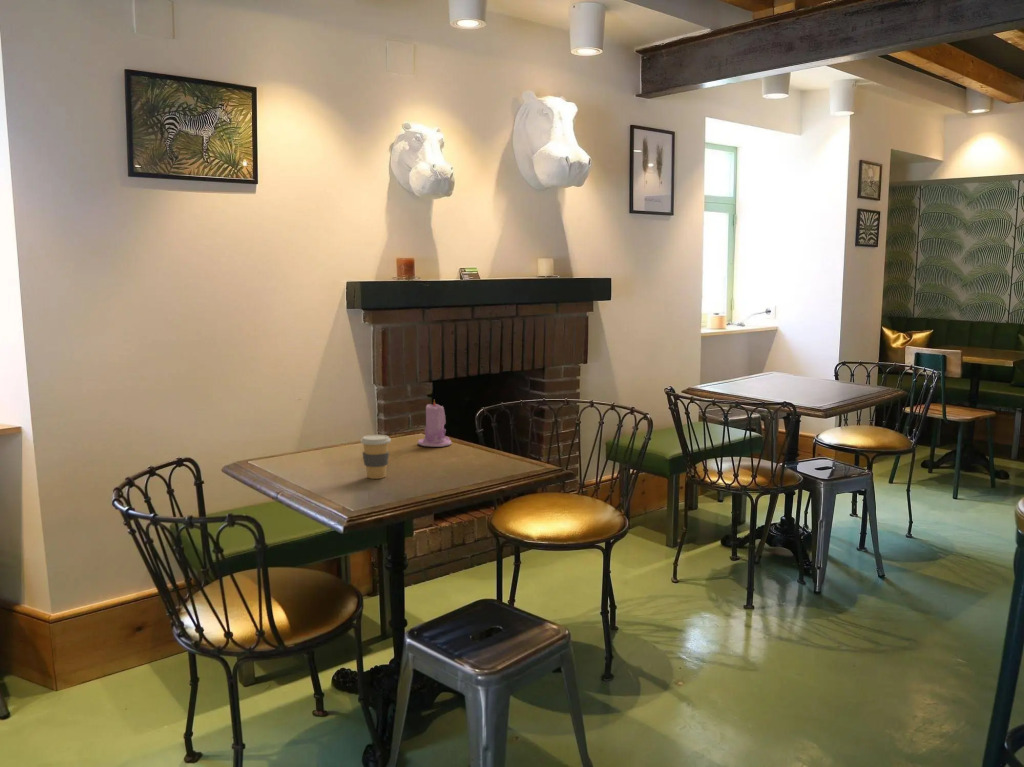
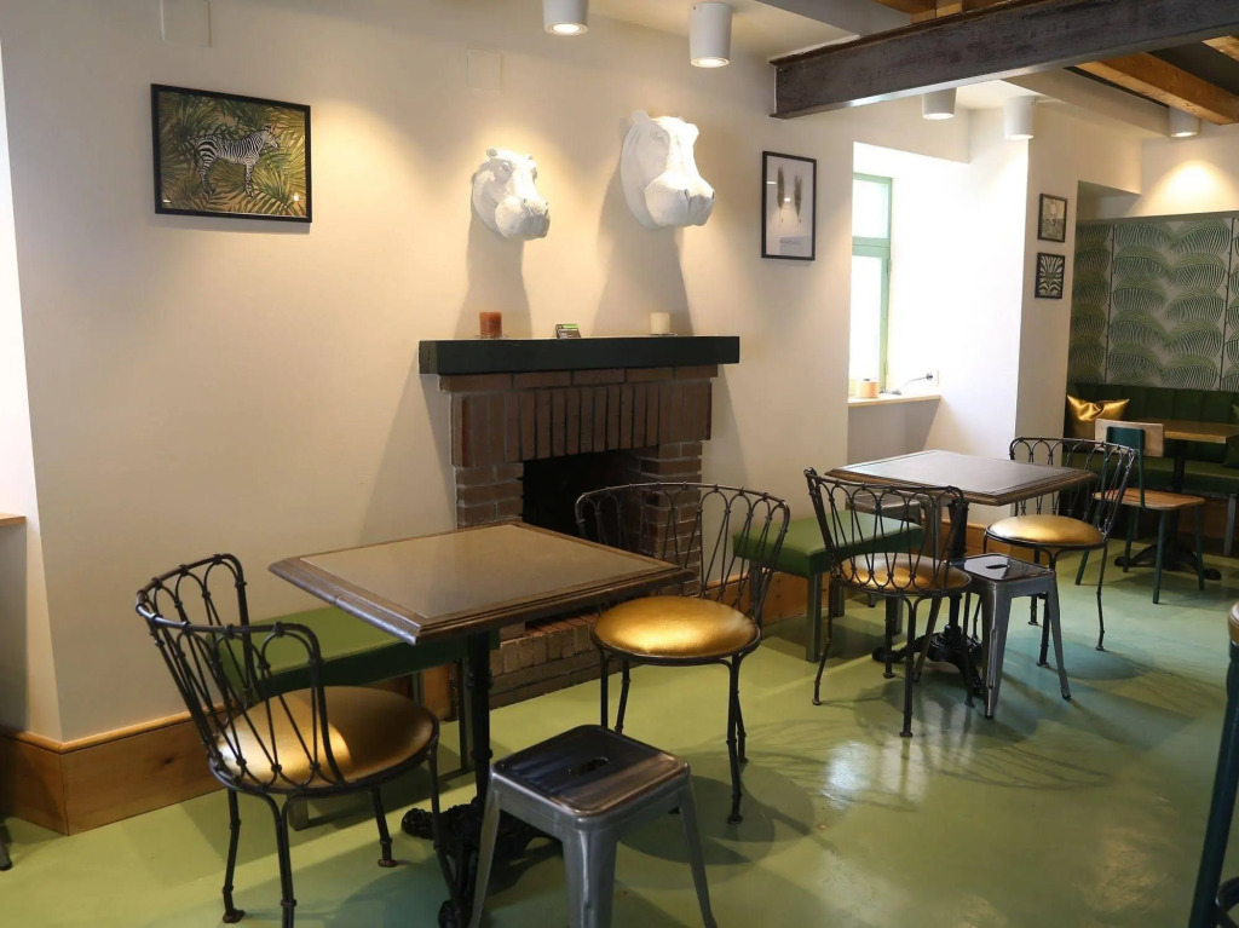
- candle [417,400,452,448]
- coffee cup [359,434,392,480]
